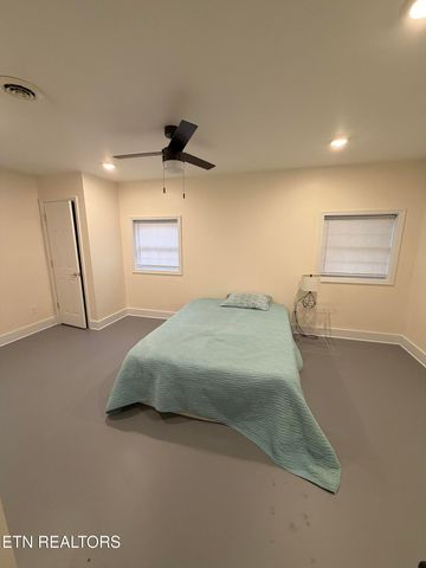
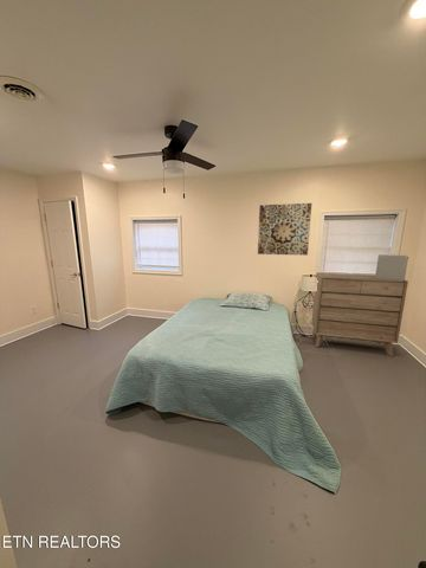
+ decorative cube [374,253,409,280]
+ wall art [257,202,312,257]
+ dresser [310,272,409,357]
